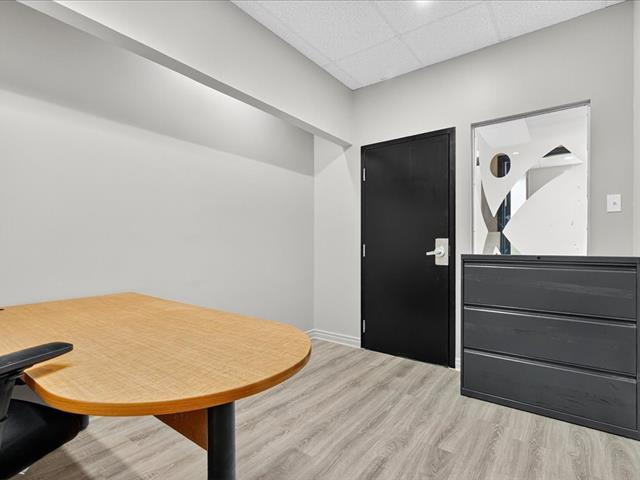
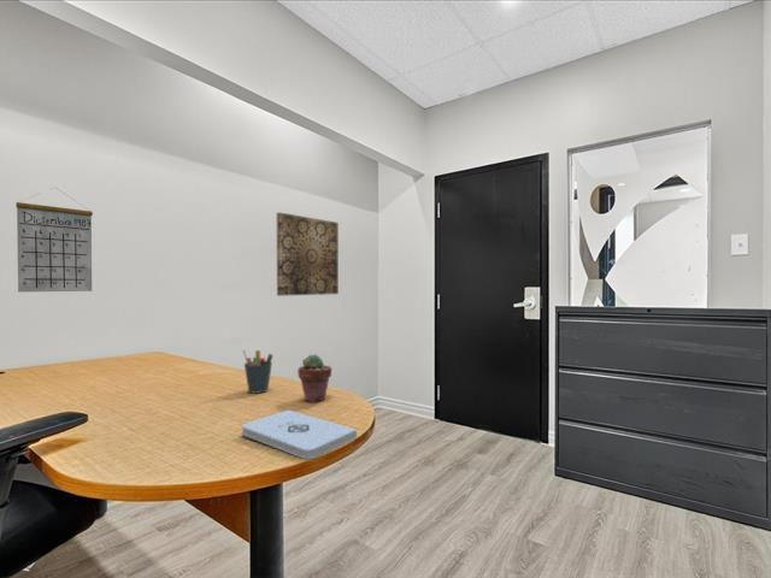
+ potted succulent [296,353,332,403]
+ calendar [14,187,94,293]
+ wall art [276,212,340,297]
+ pen holder [242,348,275,394]
+ notepad [241,408,358,460]
